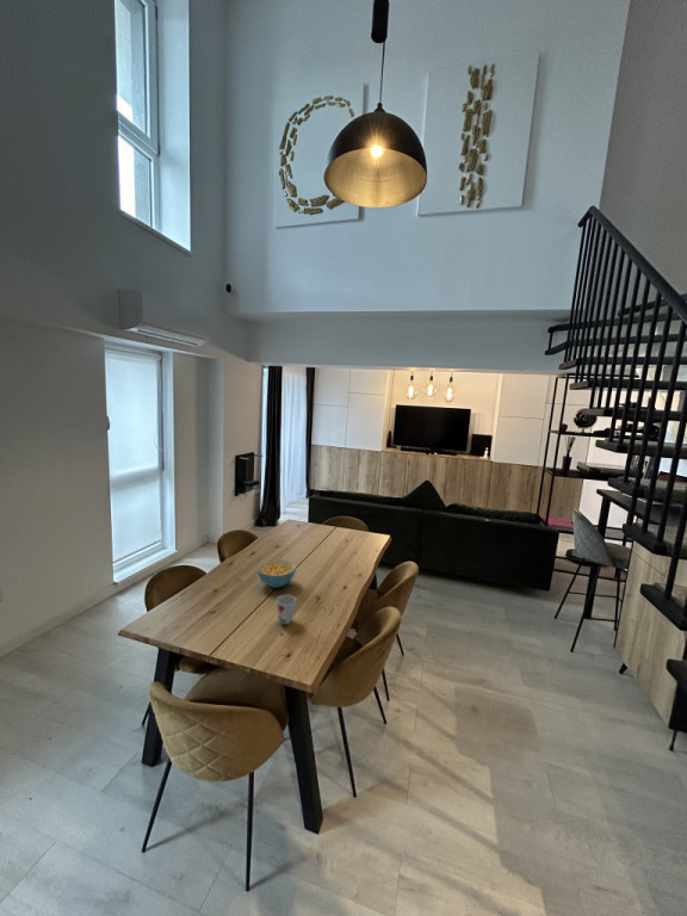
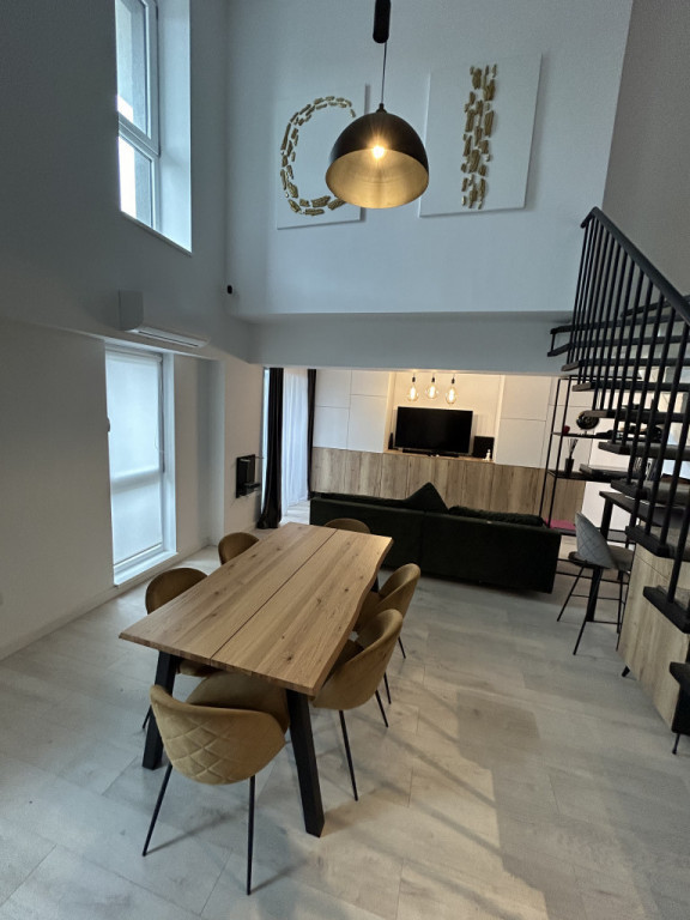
- cereal bowl [256,558,297,589]
- cup [276,594,297,625]
